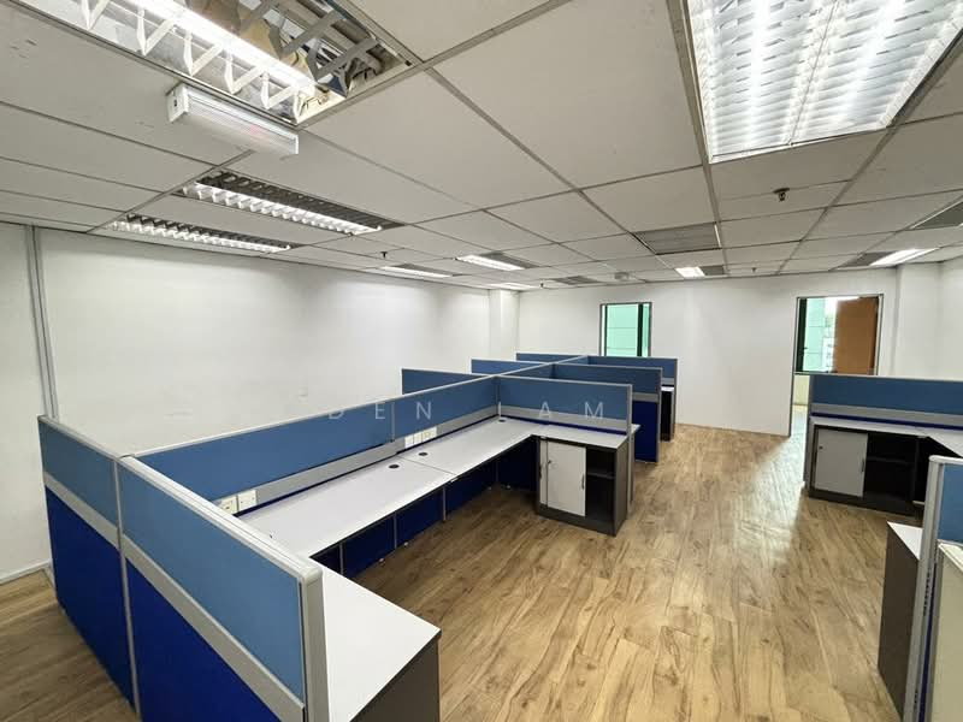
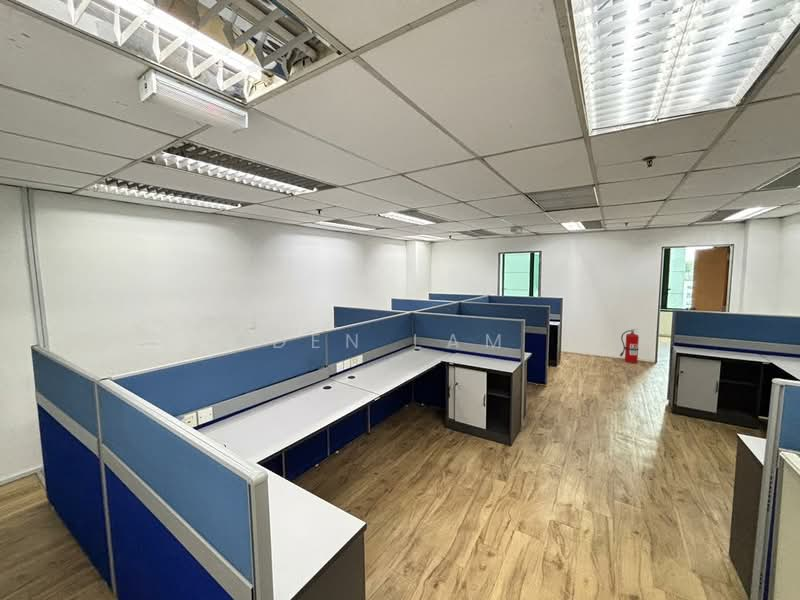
+ fire extinguisher [619,328,640,364]
